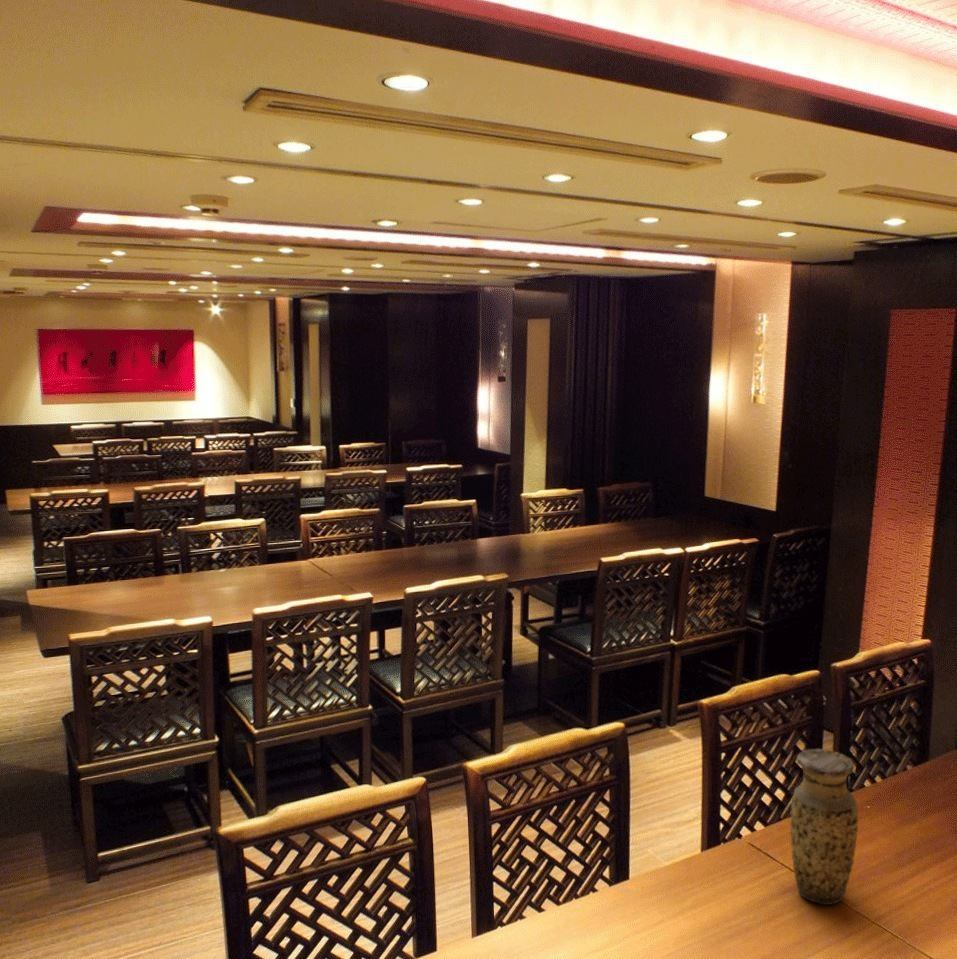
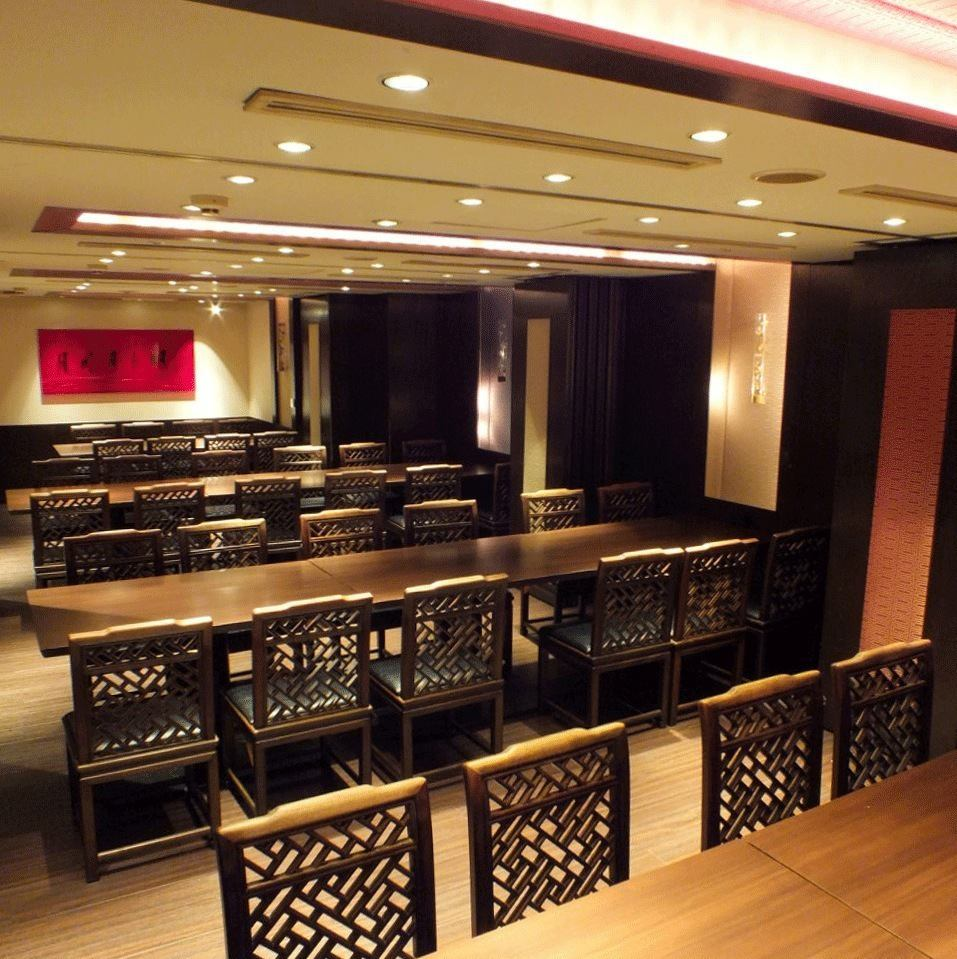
- vase [789,748,859,906]
